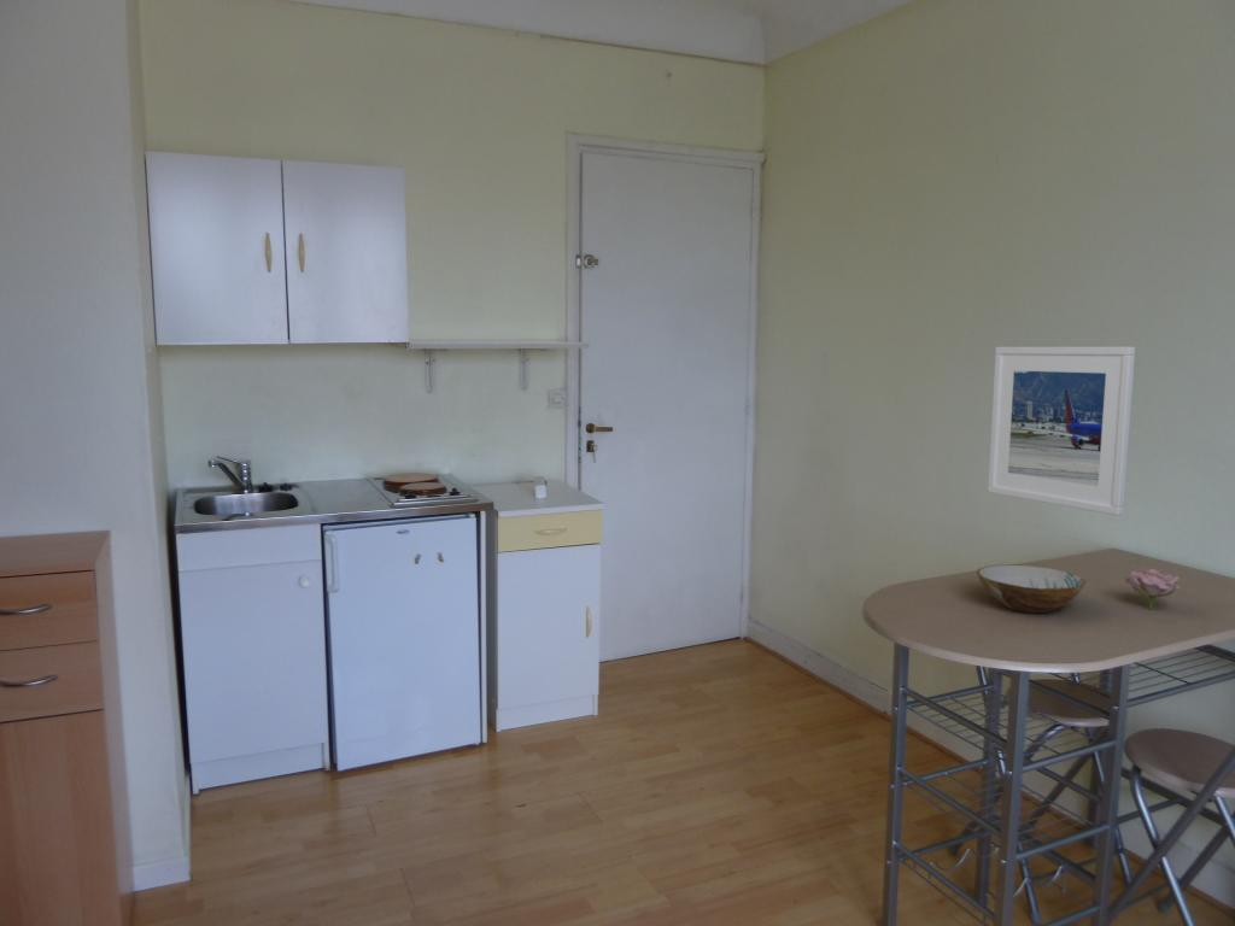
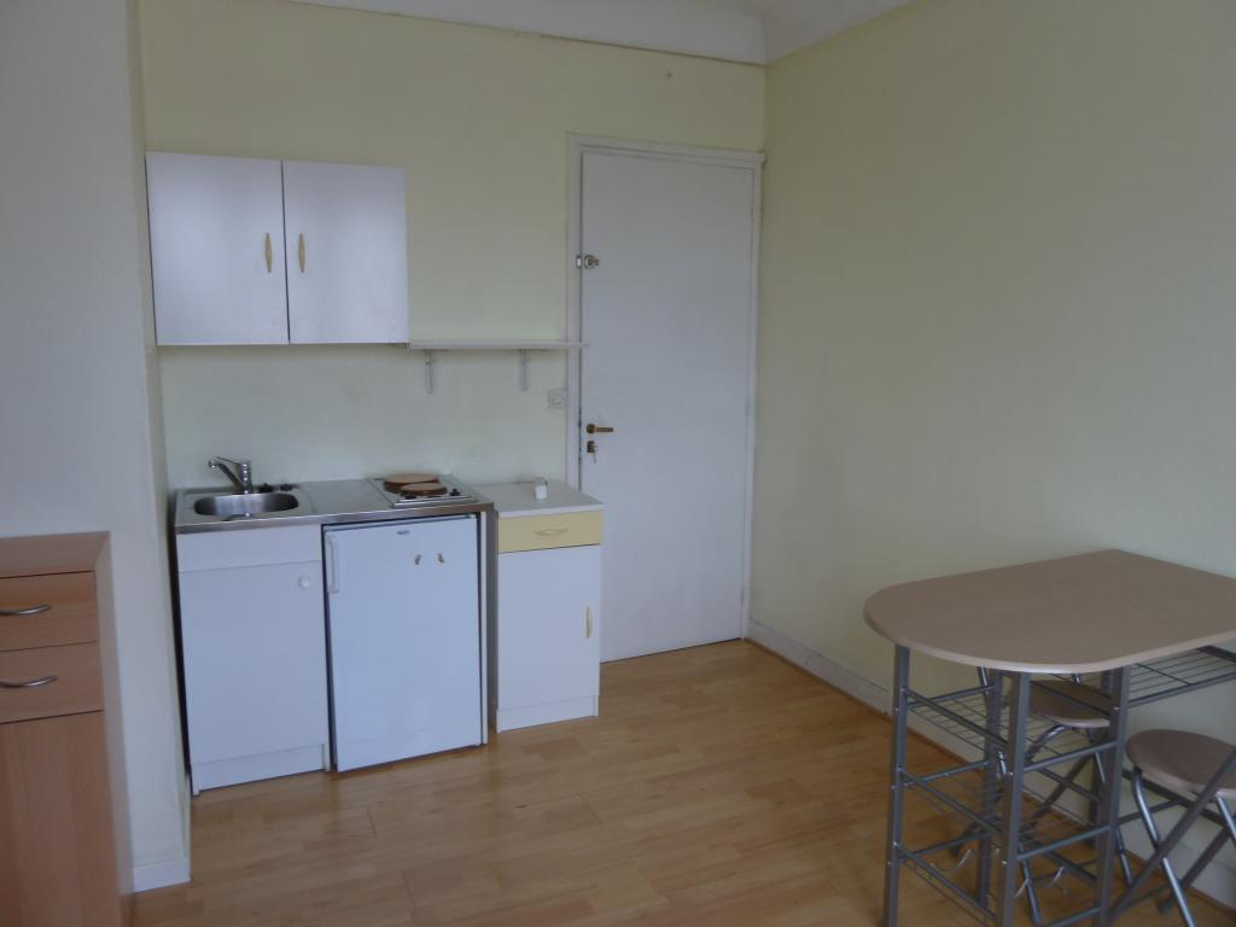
- flower [1124,568,1183,610]
- bowl [976,563,1087,614]
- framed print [987,346,1136,516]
